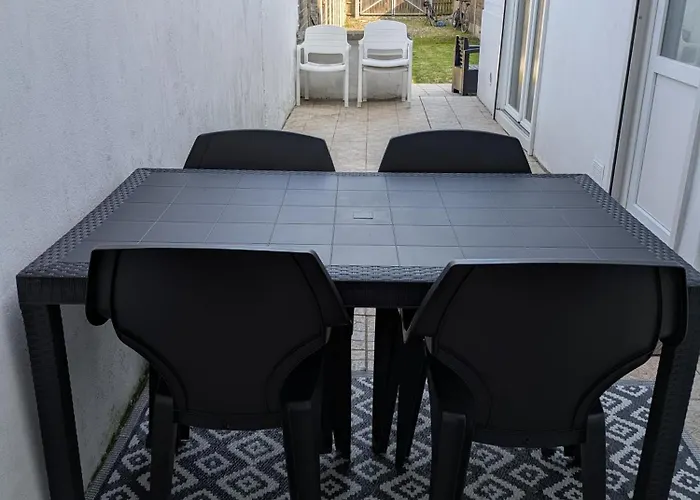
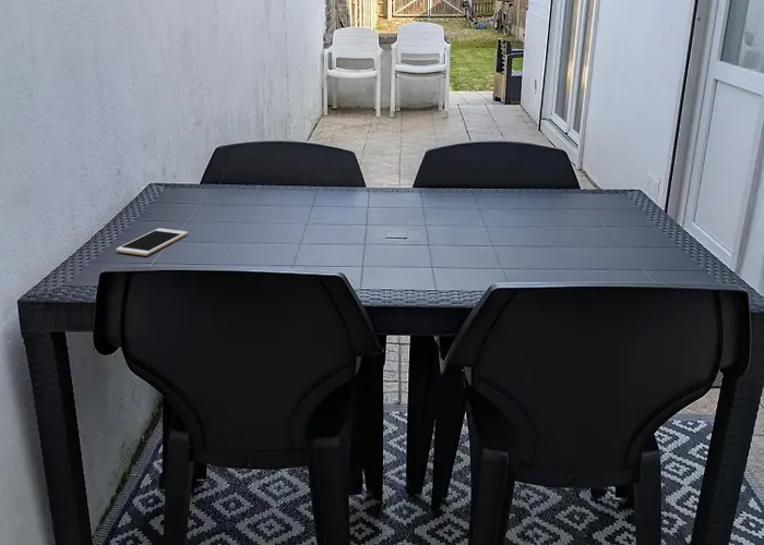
+ cell phone [115,227,189,256]
